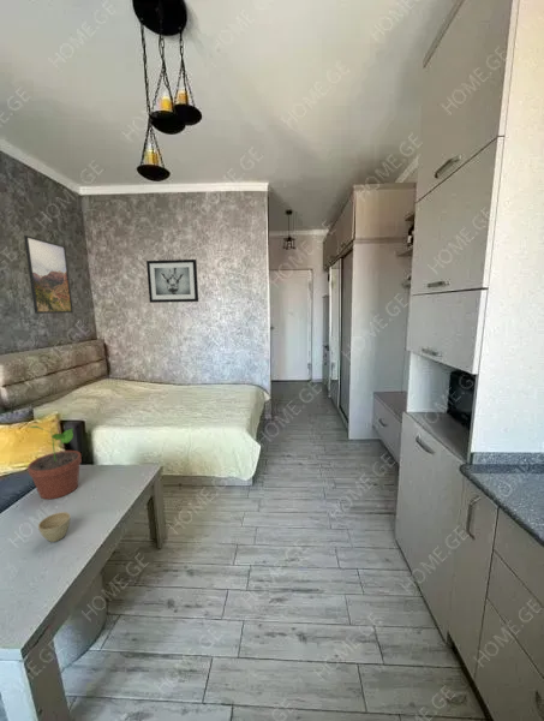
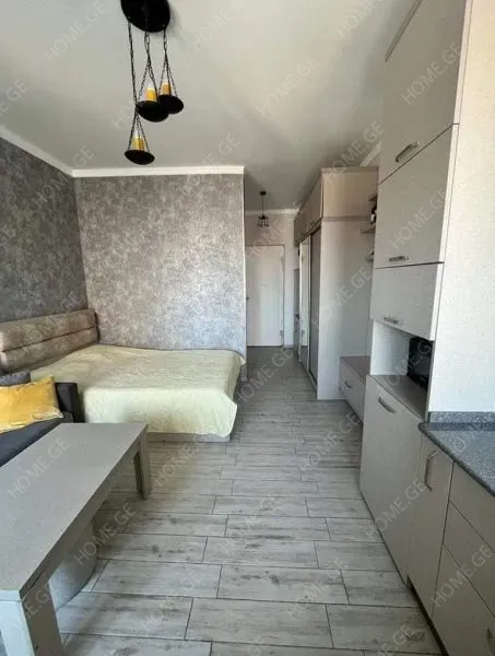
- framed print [23,234,74,315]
- potted plant [26,424,83,500]
- wall art [145,258,199,304]
- flower pot [37,511,72,543]
